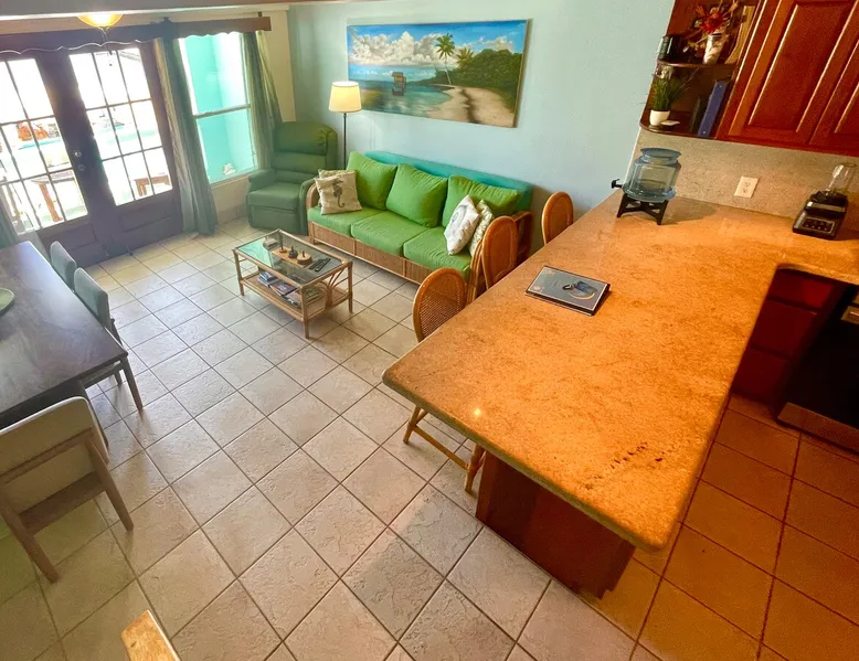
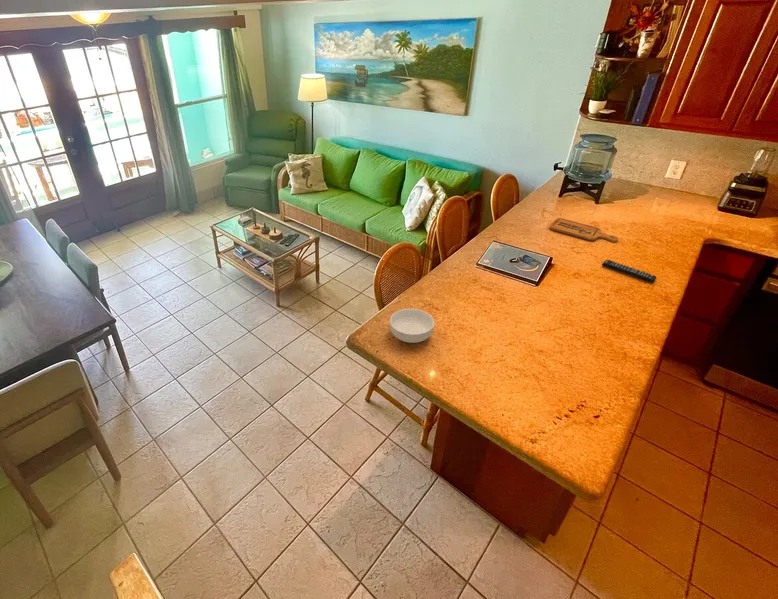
+ cereal bowl [389,308,435,344]
+ cutting board [549,217,619,243]
+ remote control [601,259,657,284]
